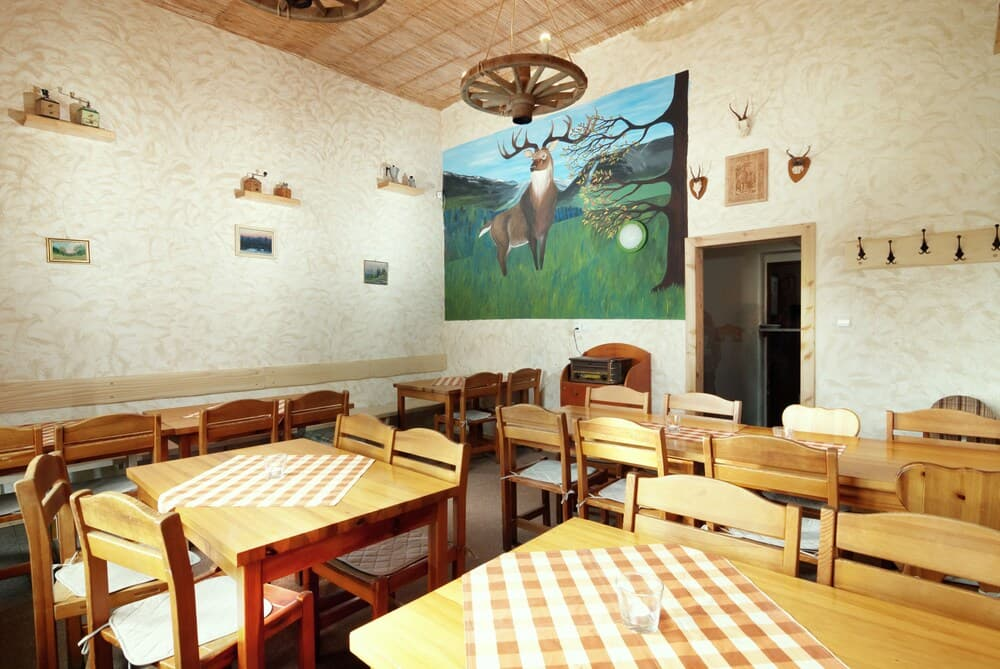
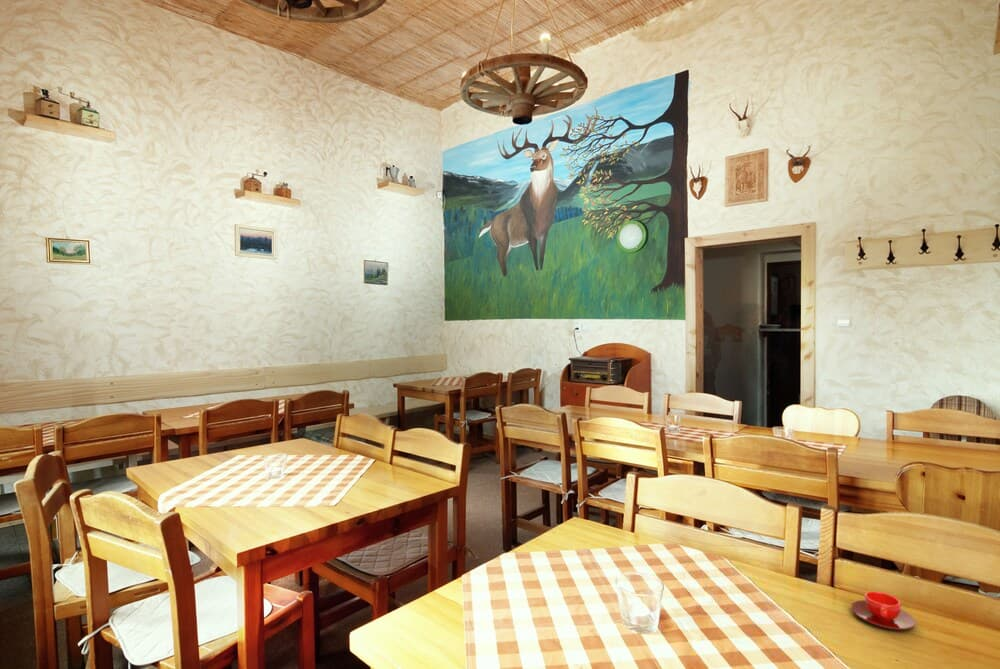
+ teacup [850,590,917,631]
